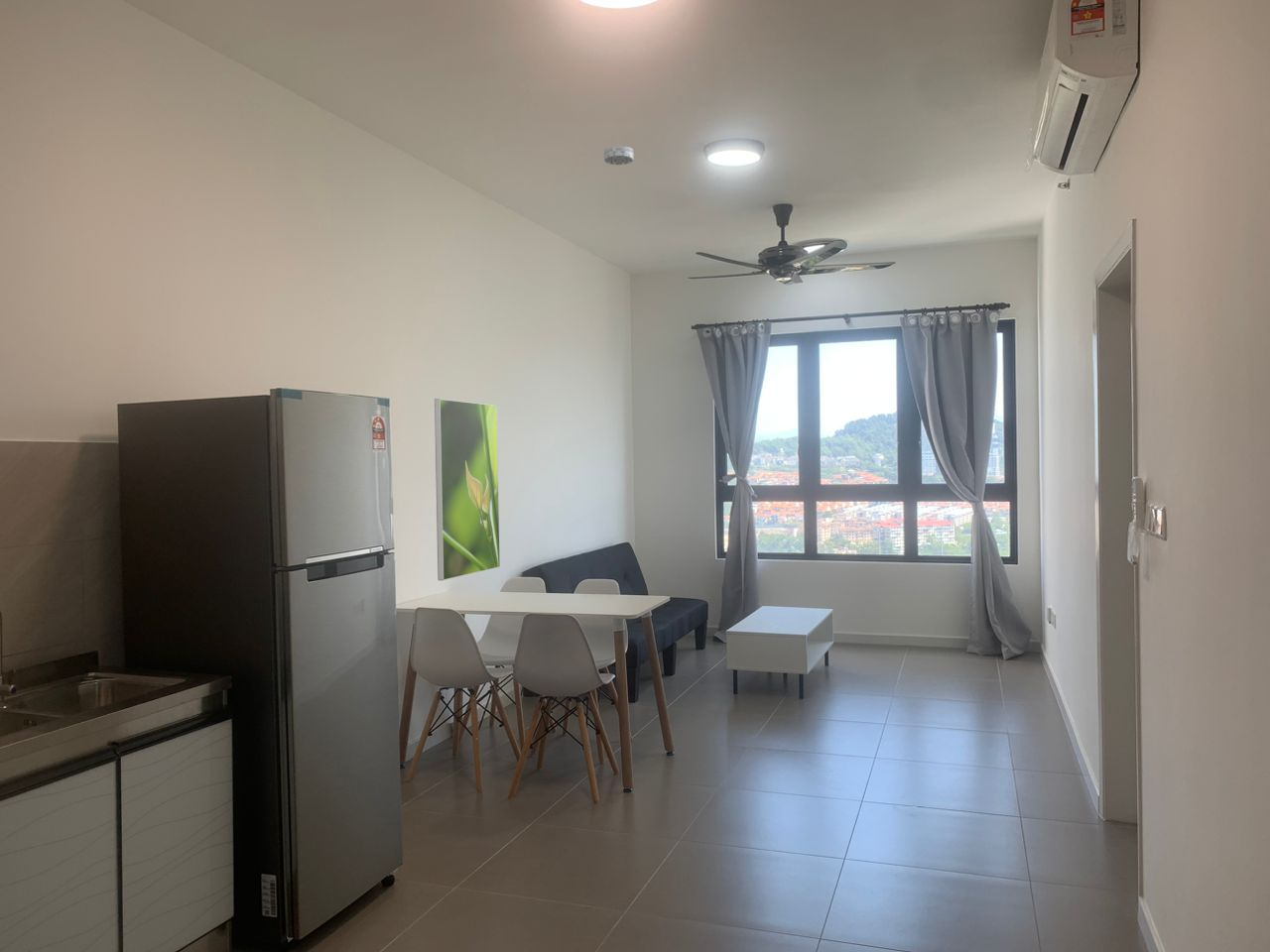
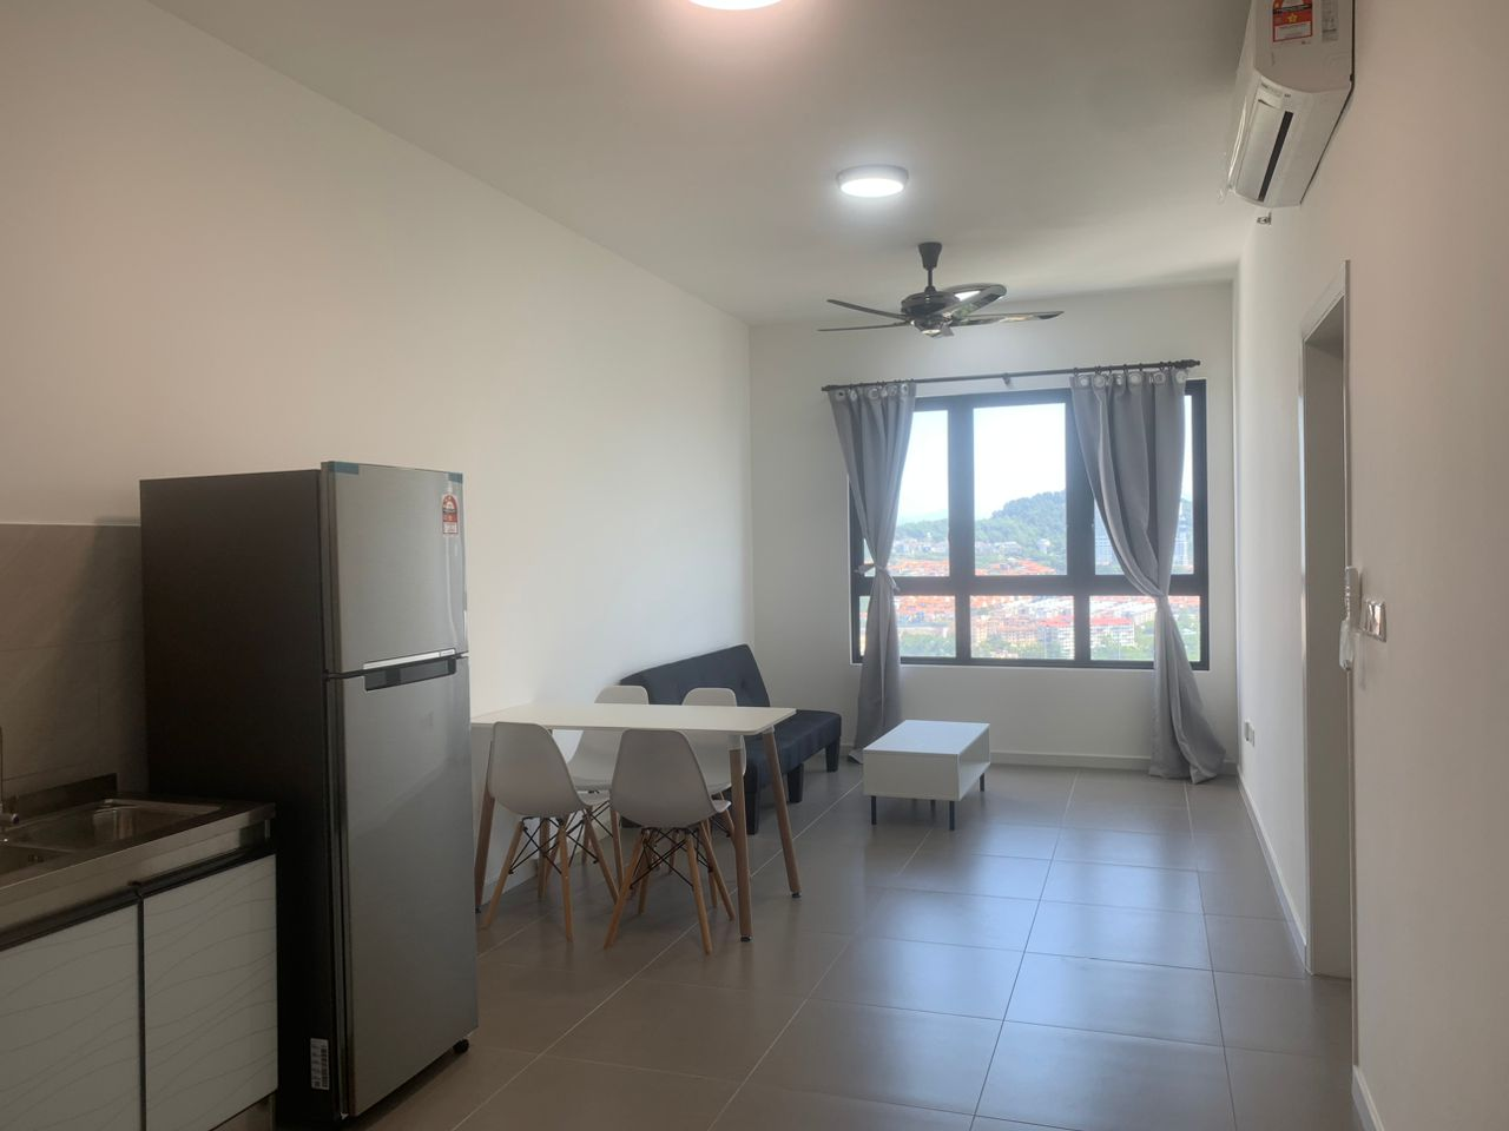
- smoke detector [603,145,634,166]
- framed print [434,398,501,581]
